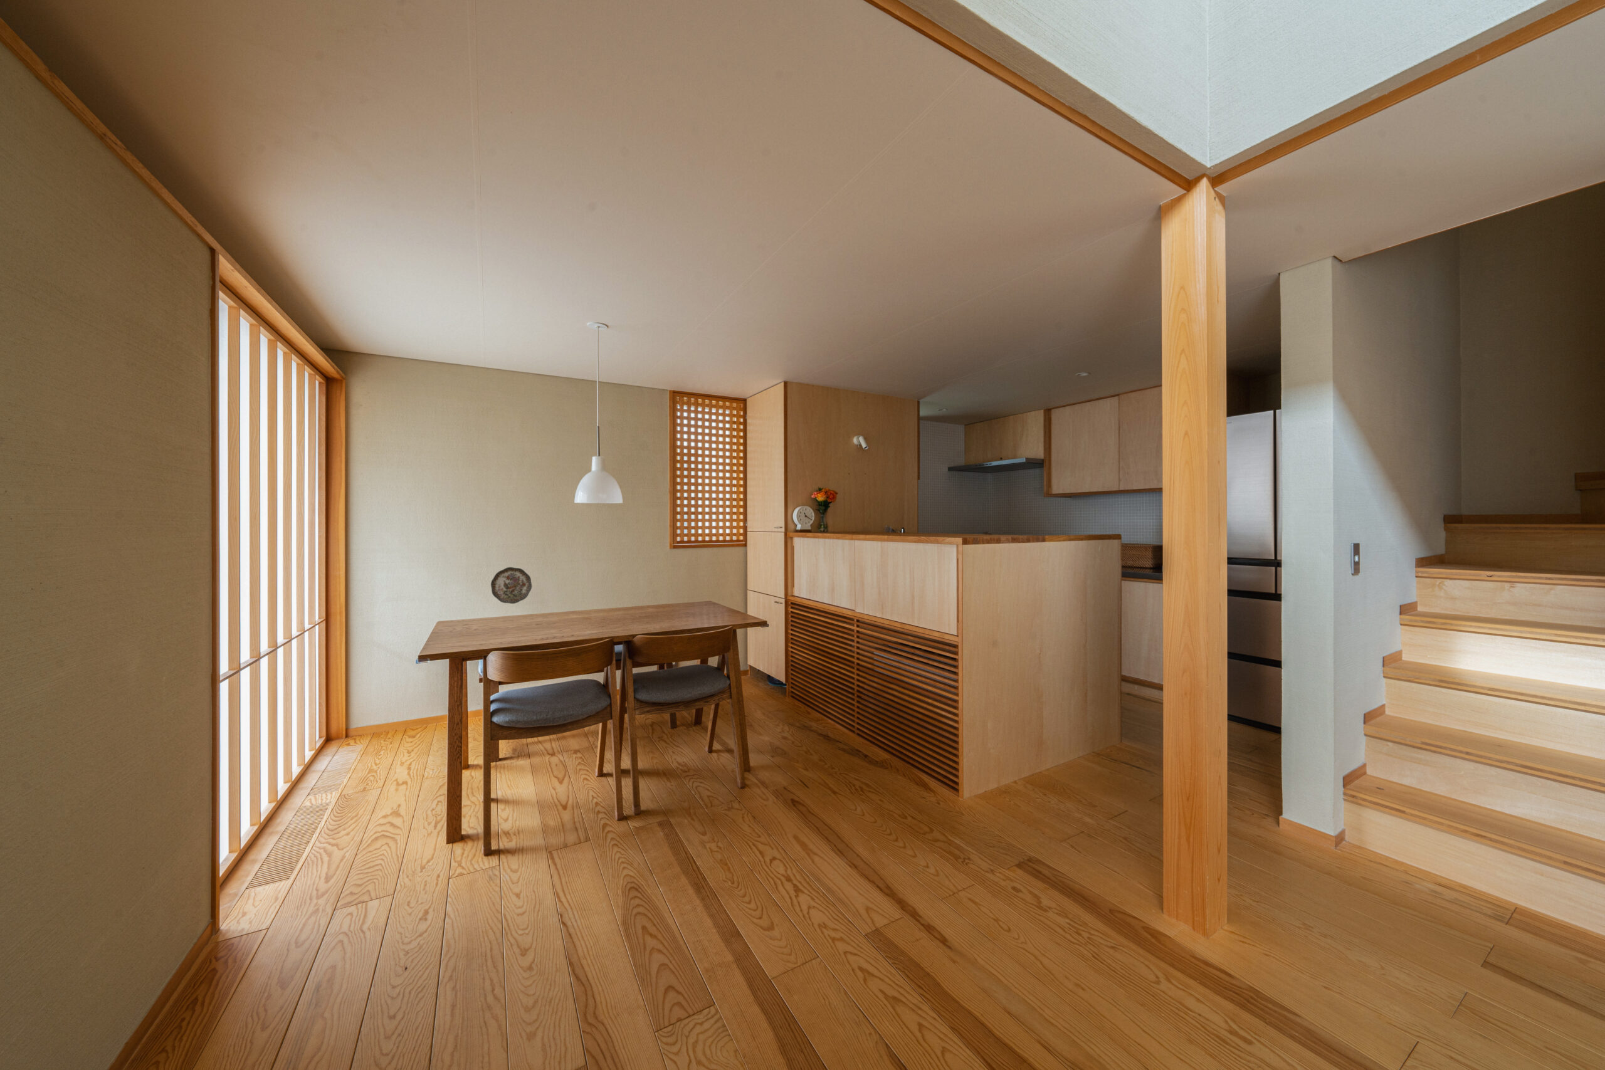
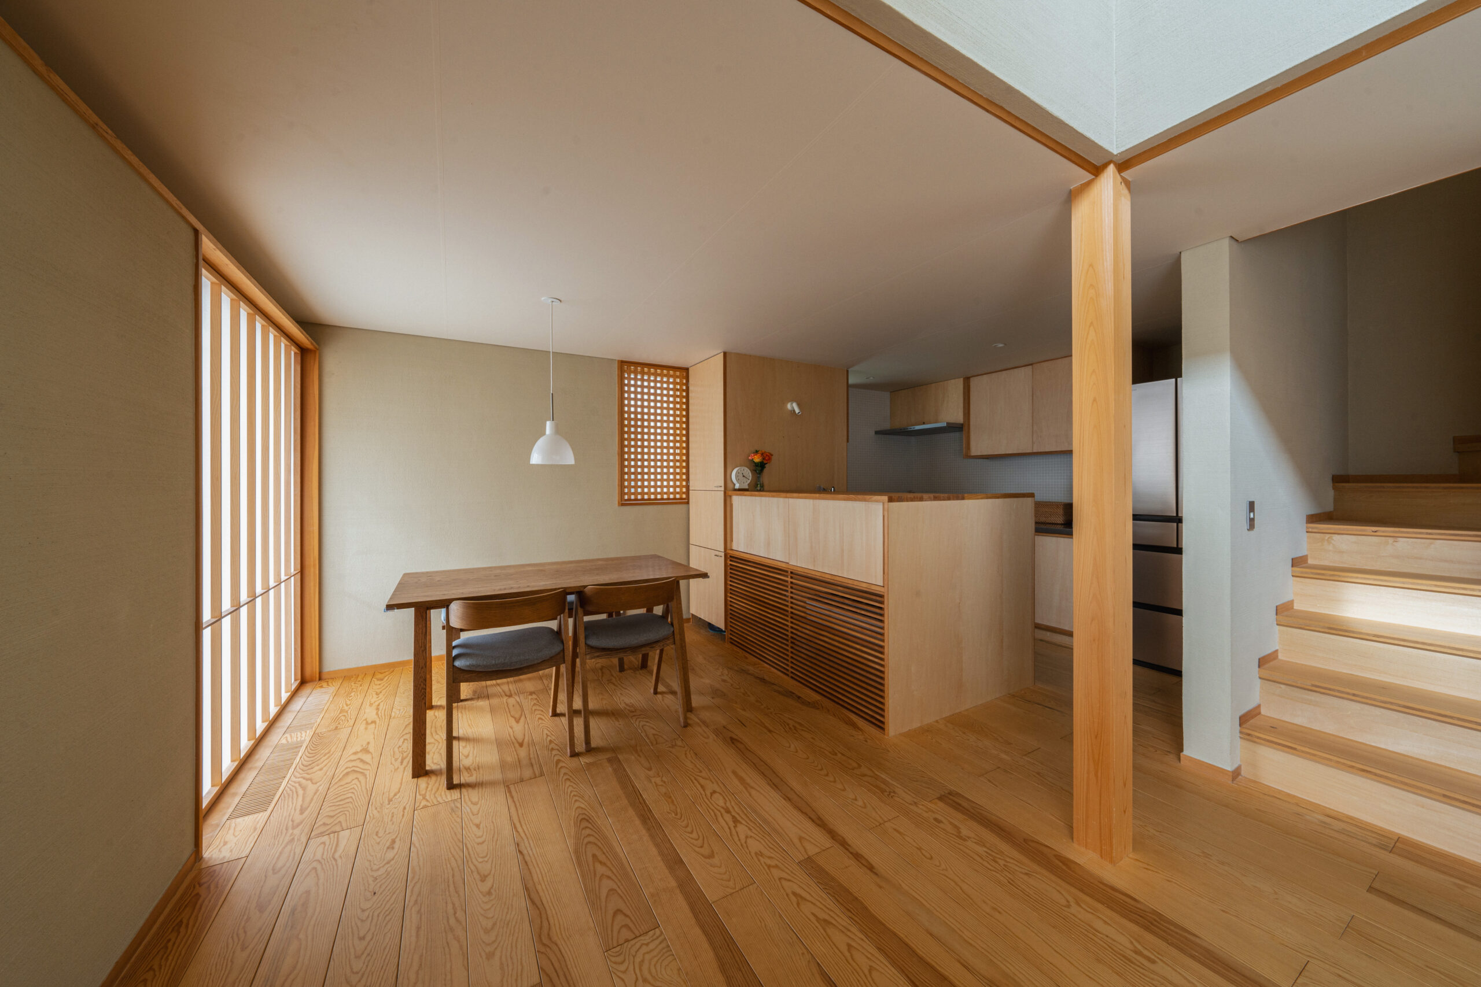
- decorative plate [491,567,533,604]
